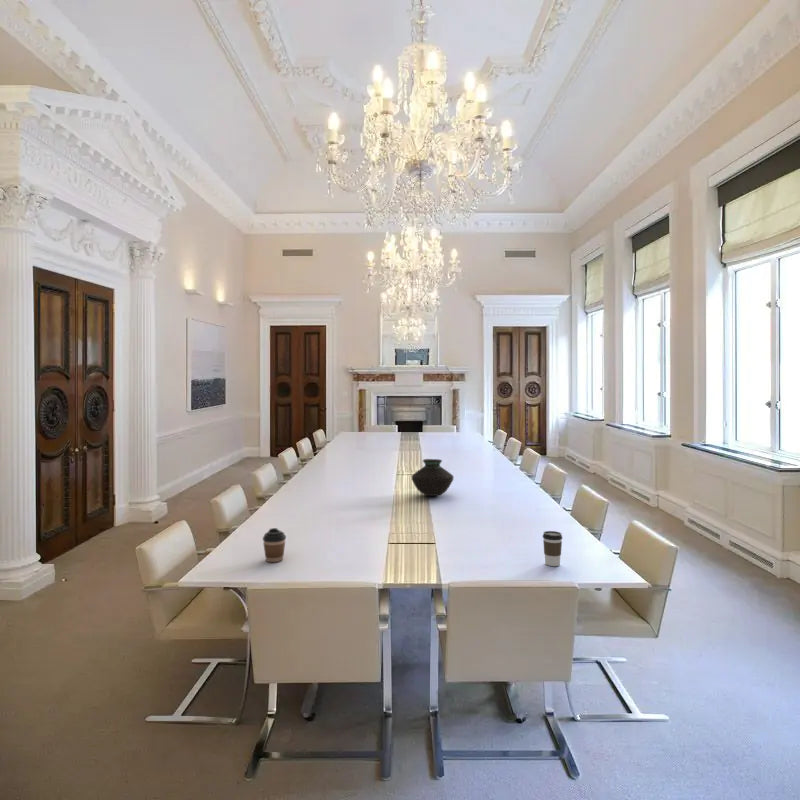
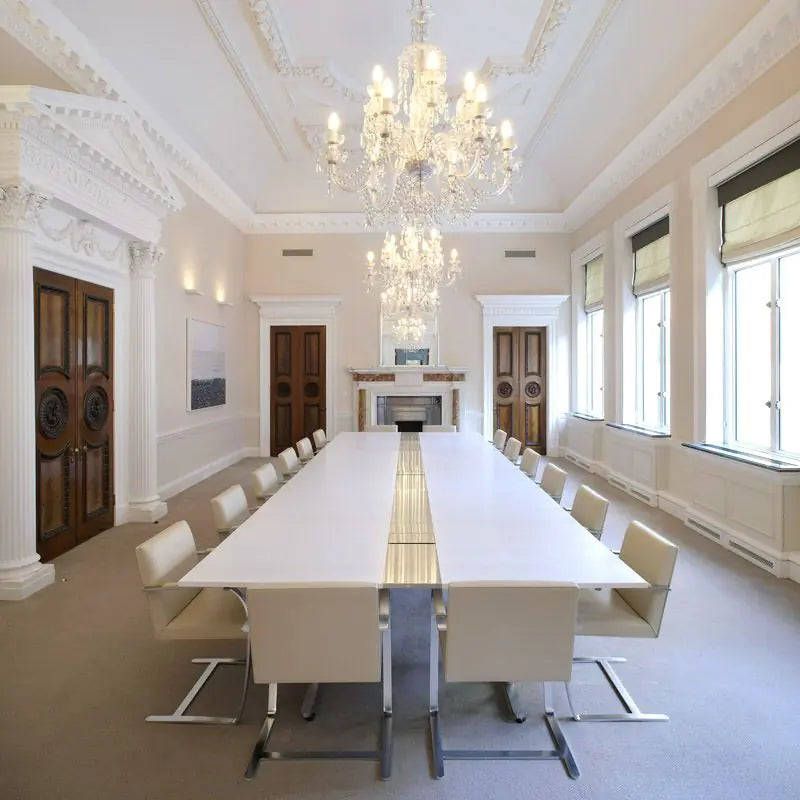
- vase [411,458,455,497]
- coffee cup [262,527,287,563]
- coffee cup [542,530,563,567]
